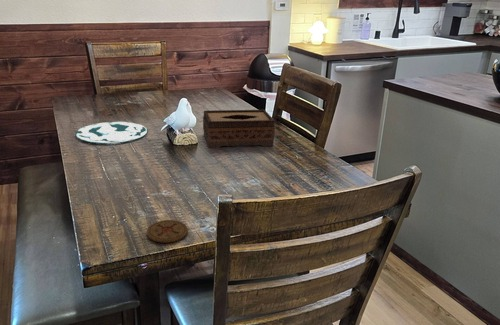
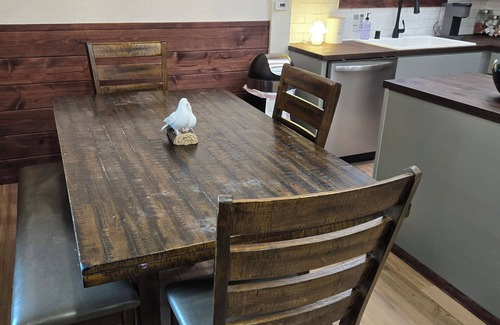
- plate [74,121,149,144]
- tissue box [202,109,276,149]
- coaster [146,219,189,244]
